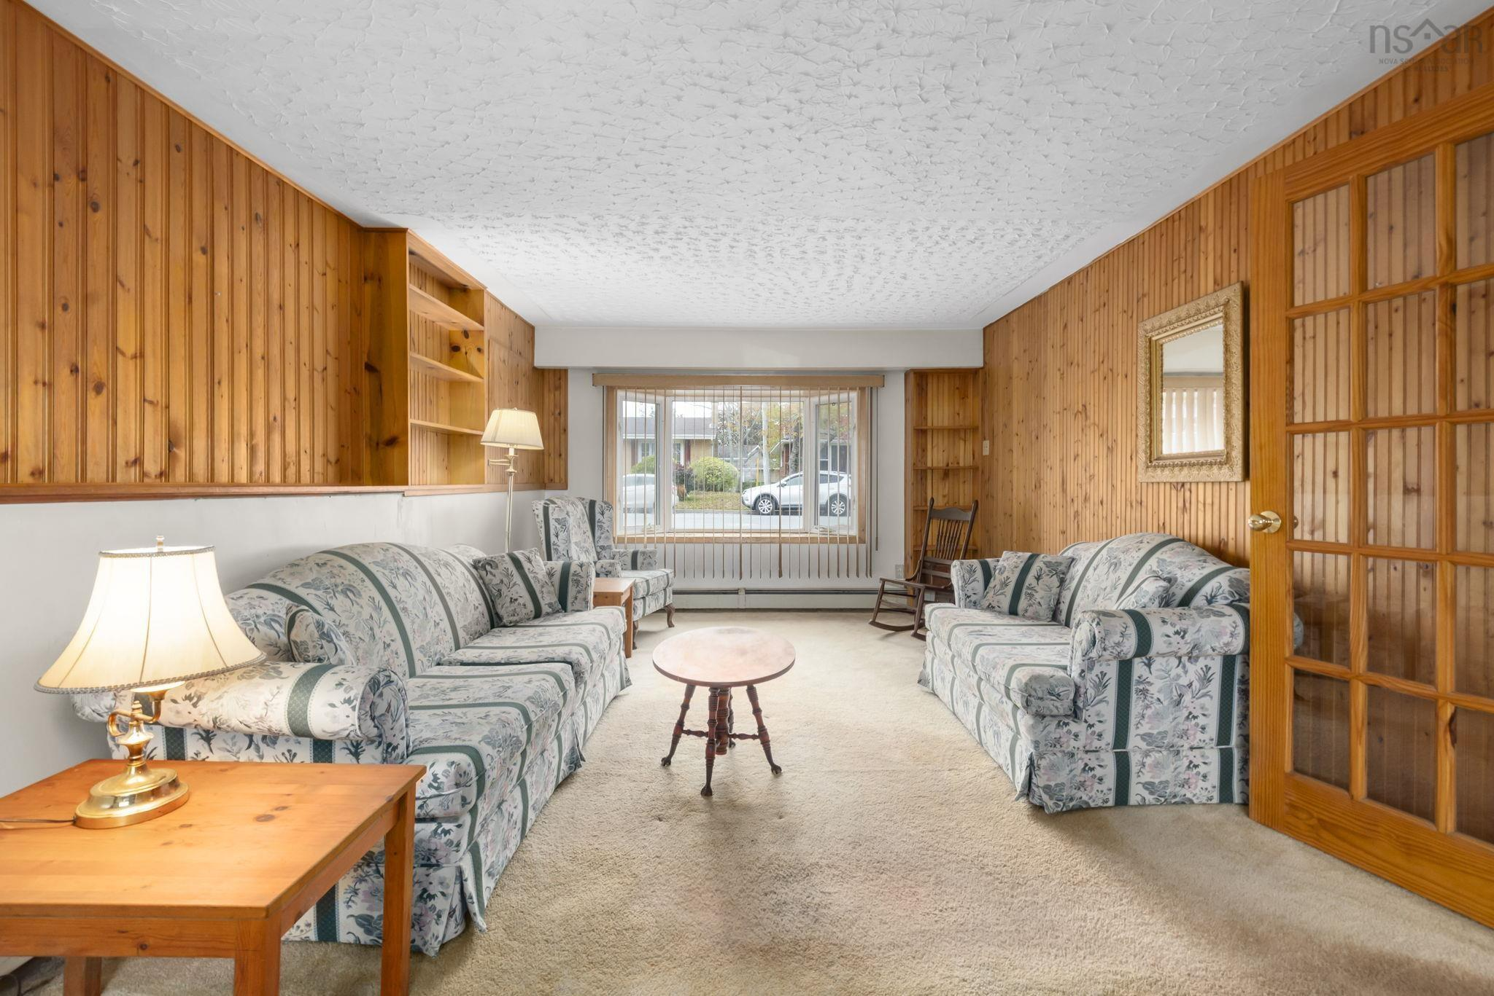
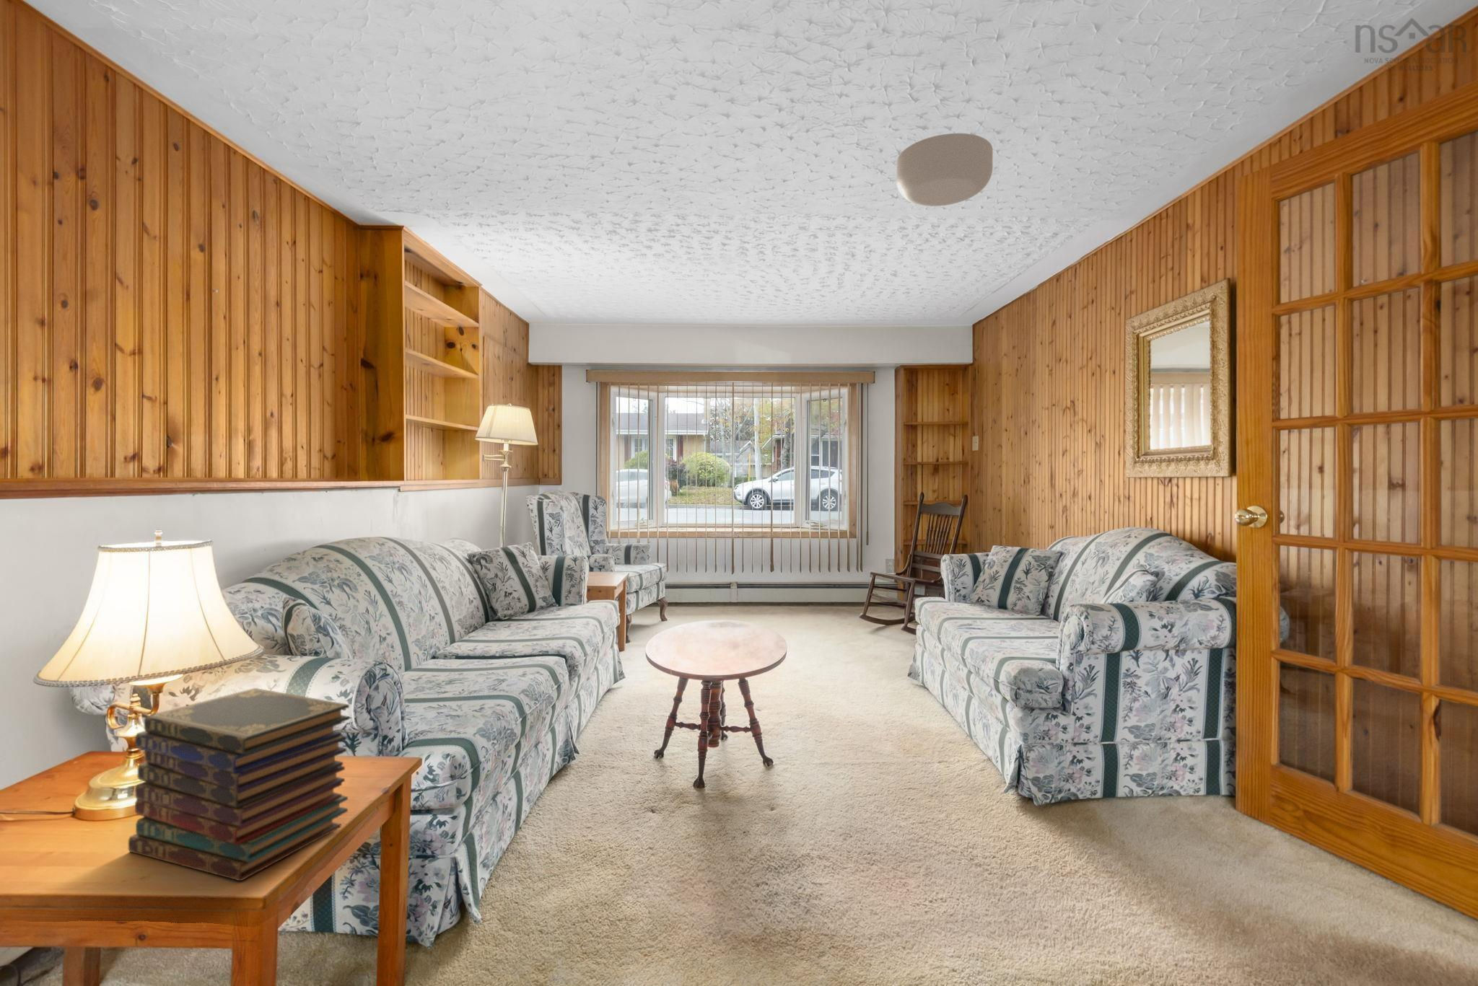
+ ceiling light [896,133,993,207]
+ book stack [128,688,350,881]
